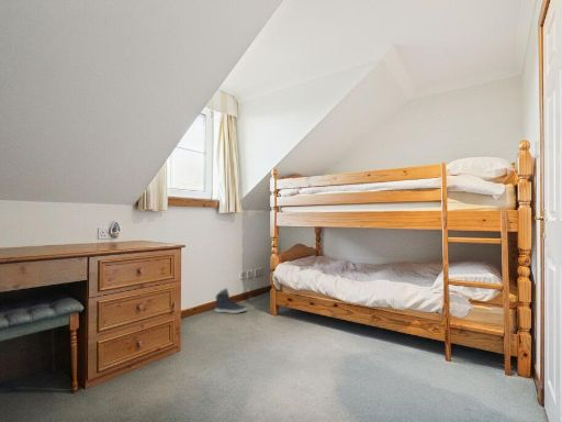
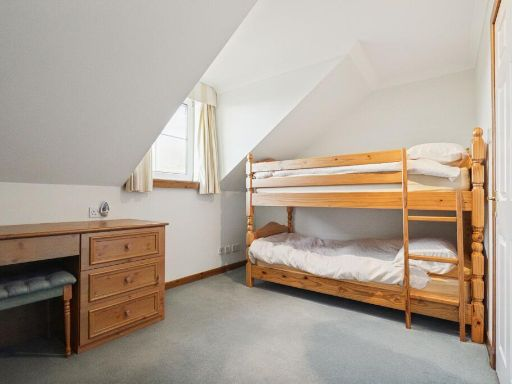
- sneaker [214,287,248,314]
